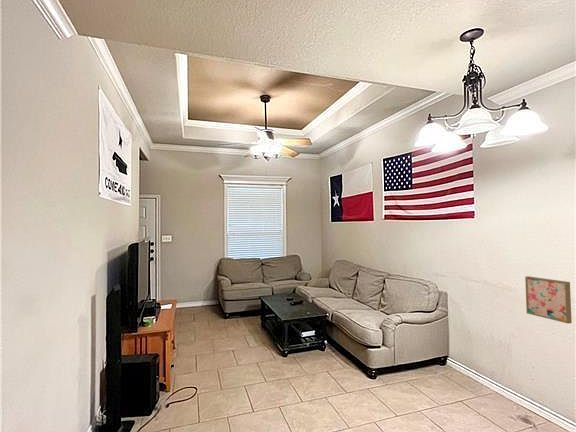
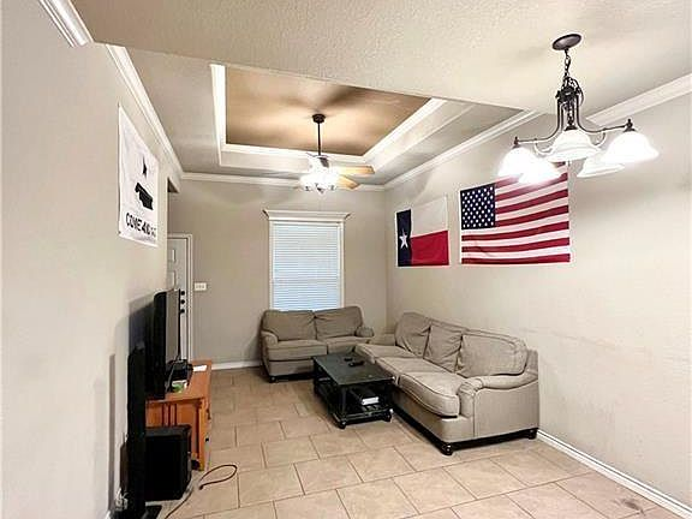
- wall art [524,275,573,325]
